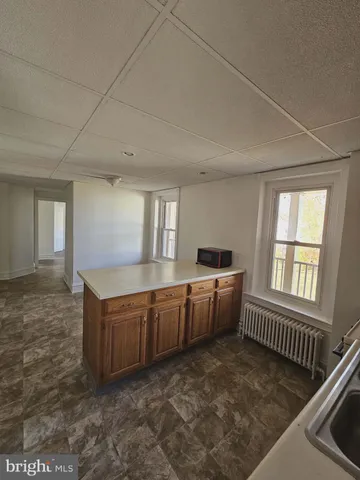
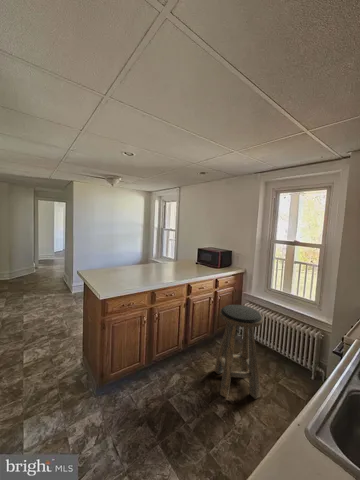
+ stool [213,304,264,400]
